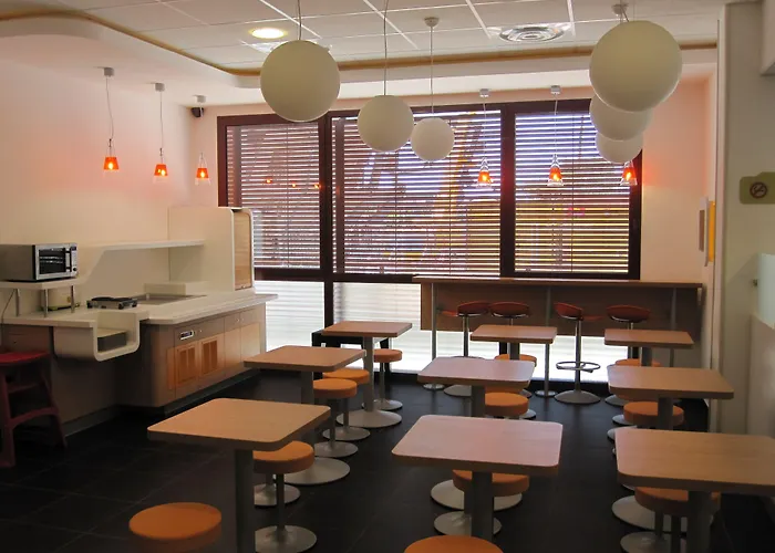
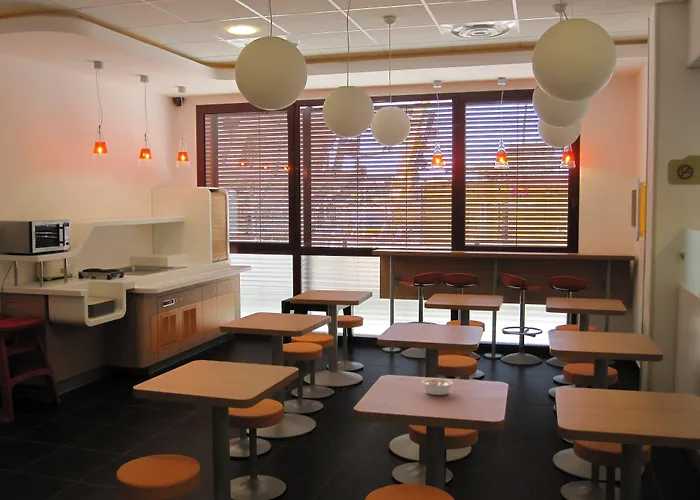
+ legume [421,378,454,396]
